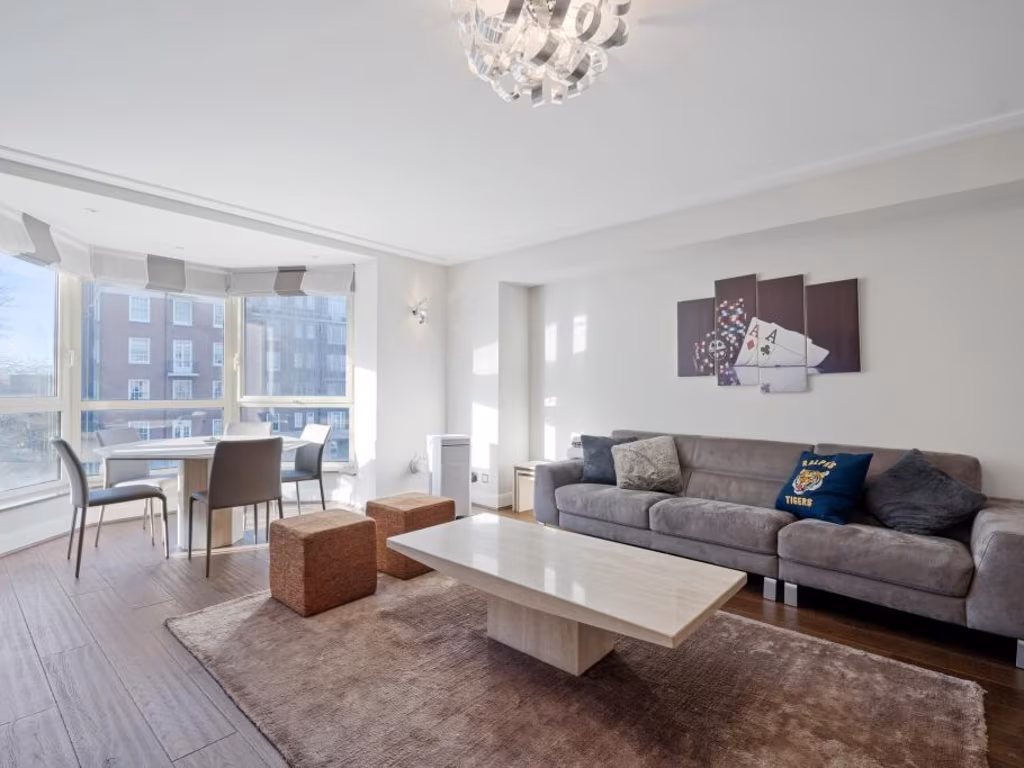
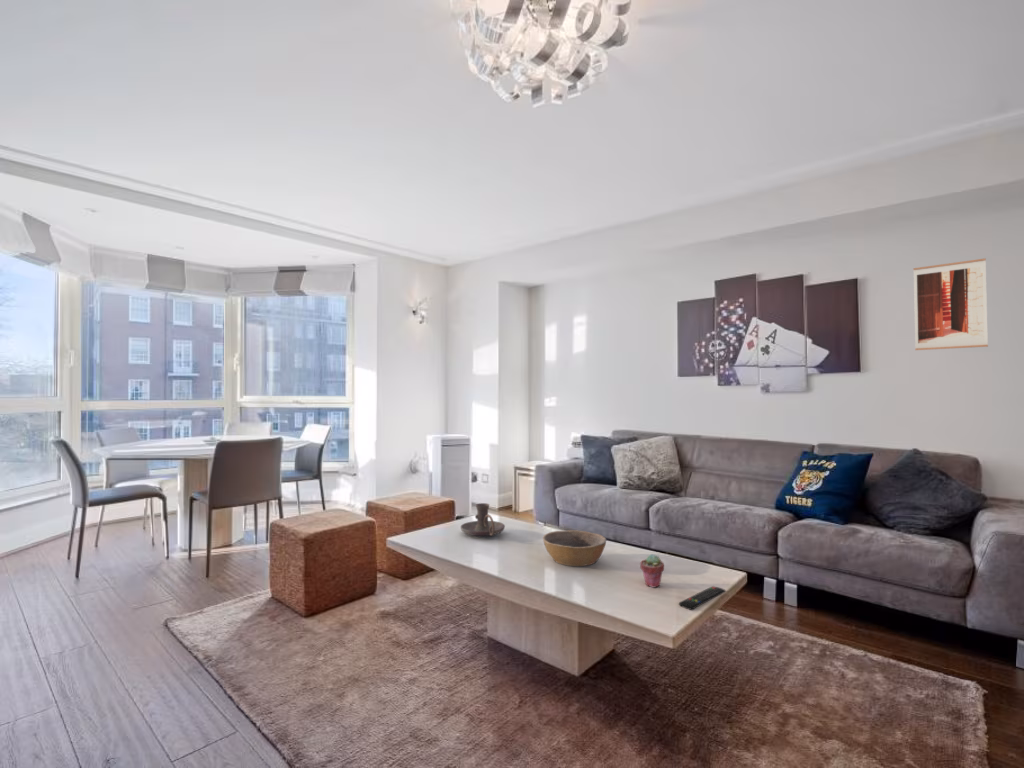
+ wall art [912,257,989,351]
+ candle holder [460,502,506,537]
+ bowl [542,529,607,567]
+ remote control [678,585,727,611]
+ potted succulent [639,553,665,588]
